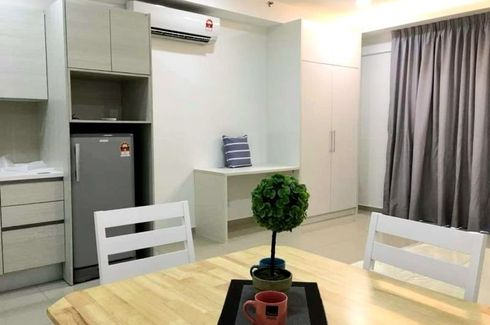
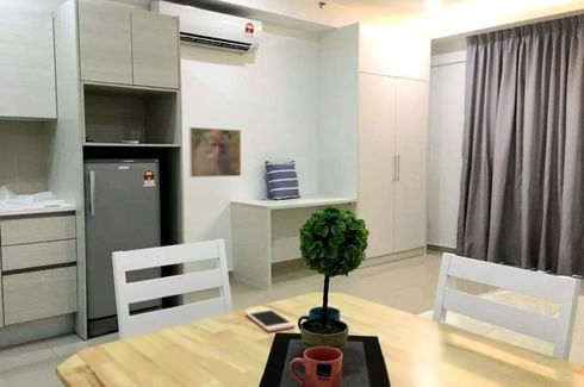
+ cell phone [244,307,296,333]
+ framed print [188,126,242,179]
